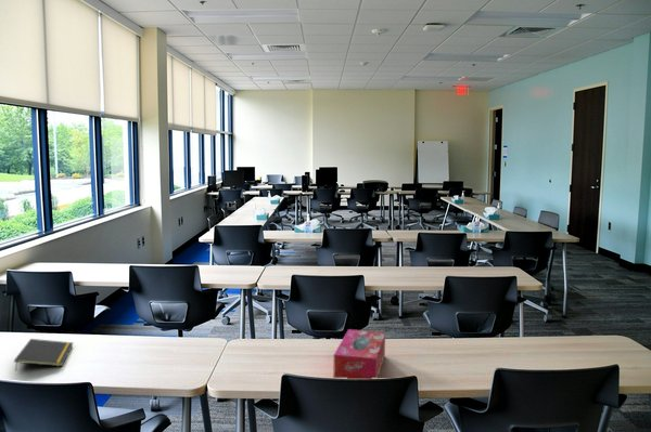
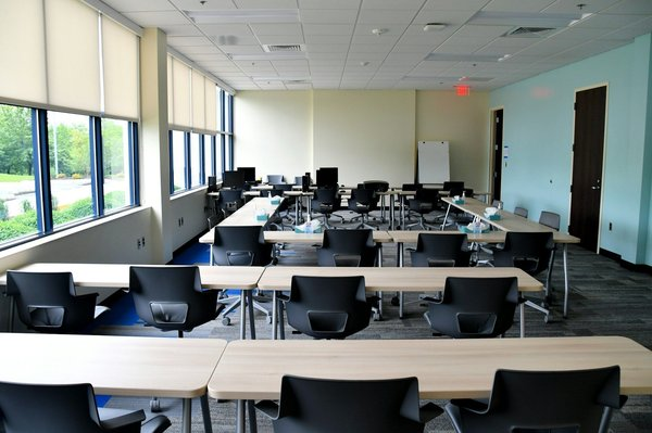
- notepad [13,338,74,372]
- tissue box [332,328,386,380]
